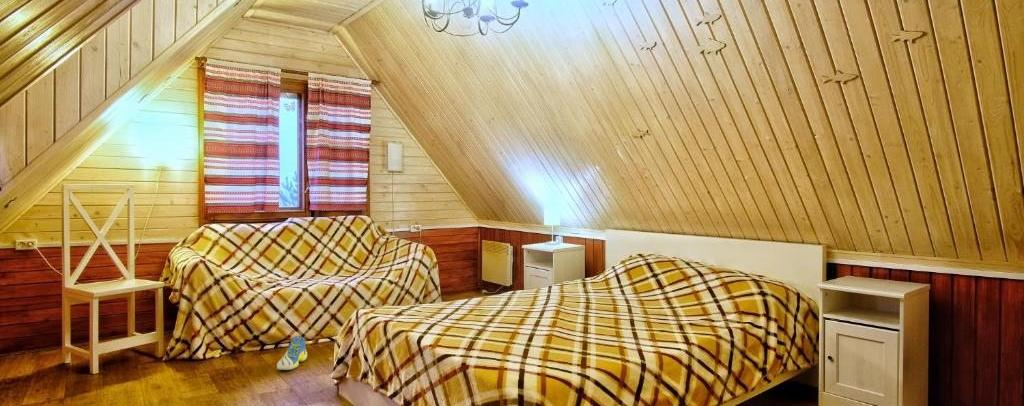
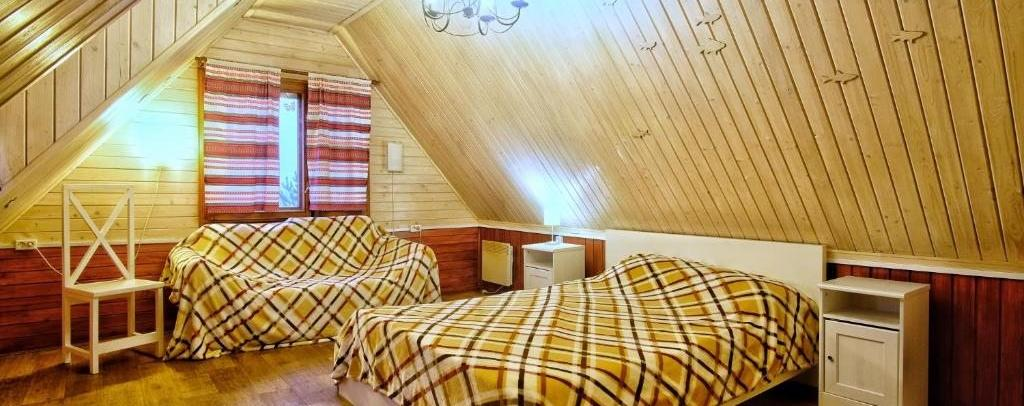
- sneaker [276,335,308,371]
